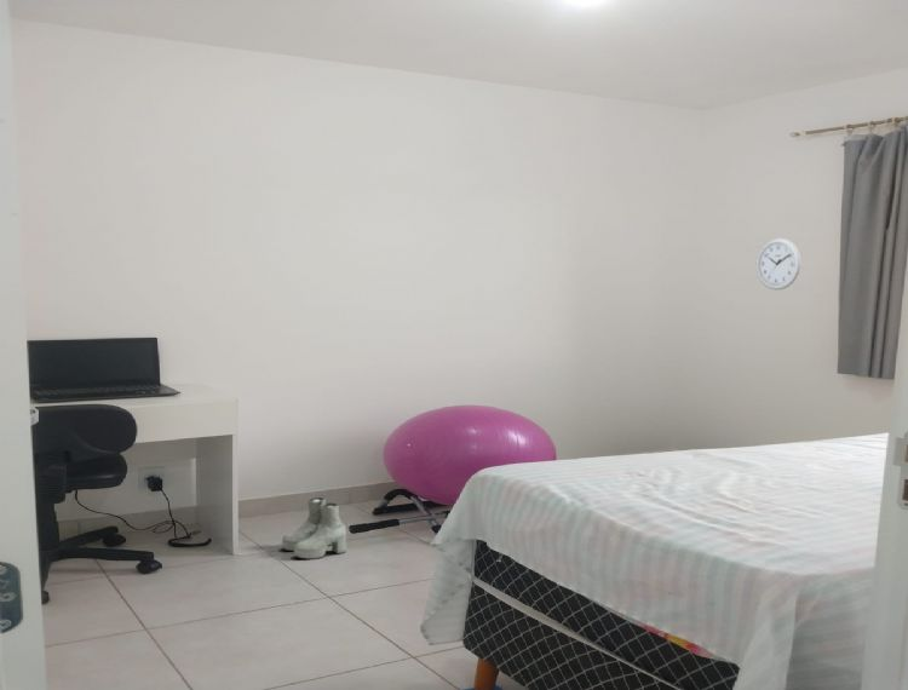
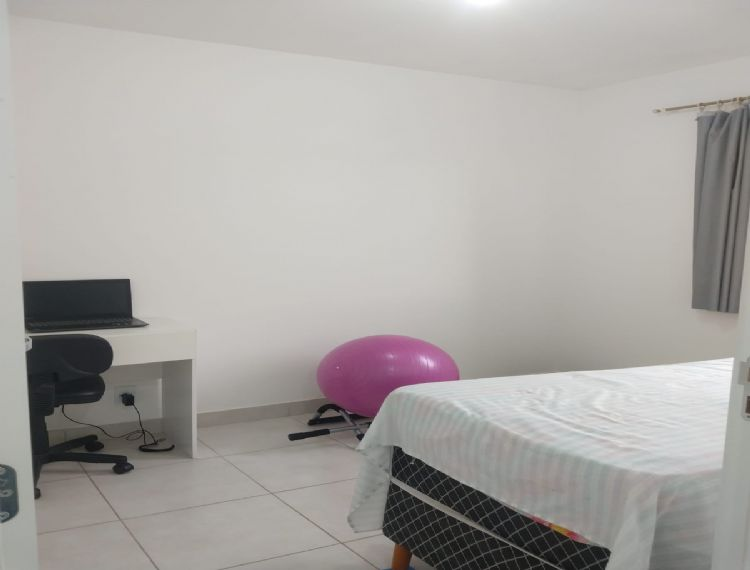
- boots [281,496,347,560]
- wall clock [755,237,801,291]
